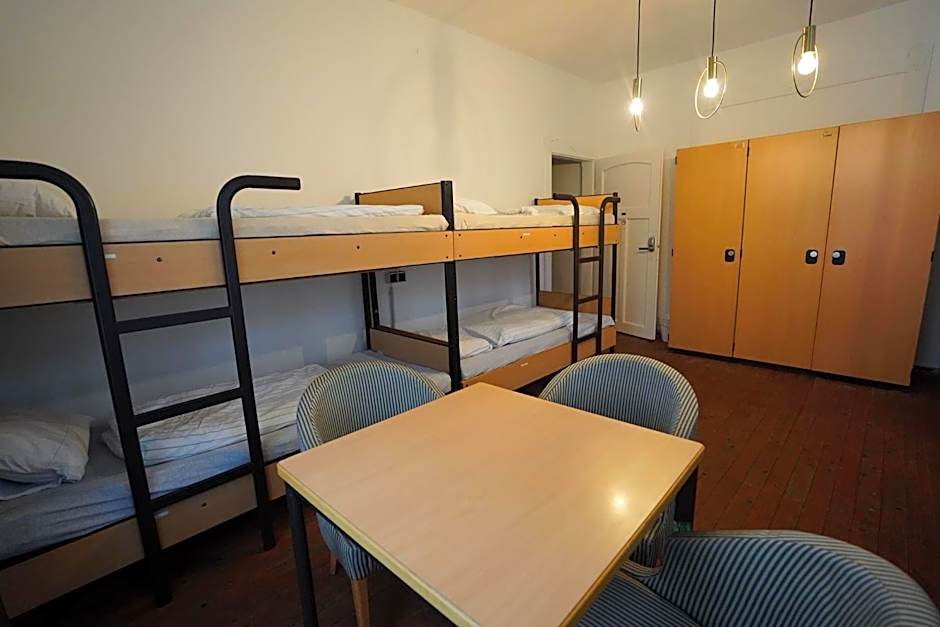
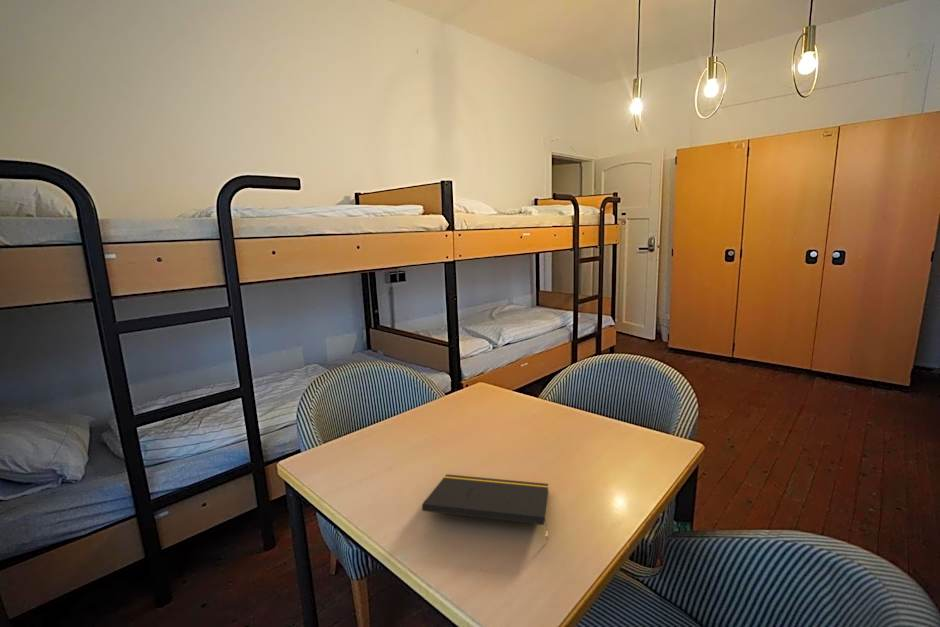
+ notepad [421,473,549,541]
